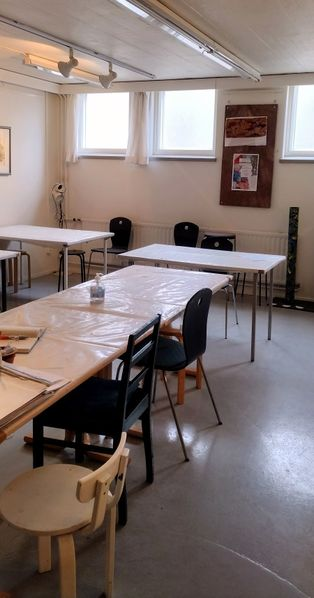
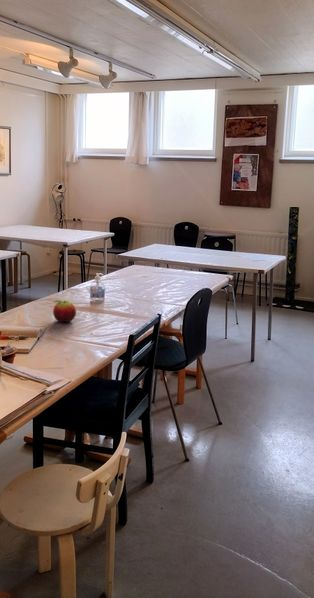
+ fruit [52,299,77,323]
